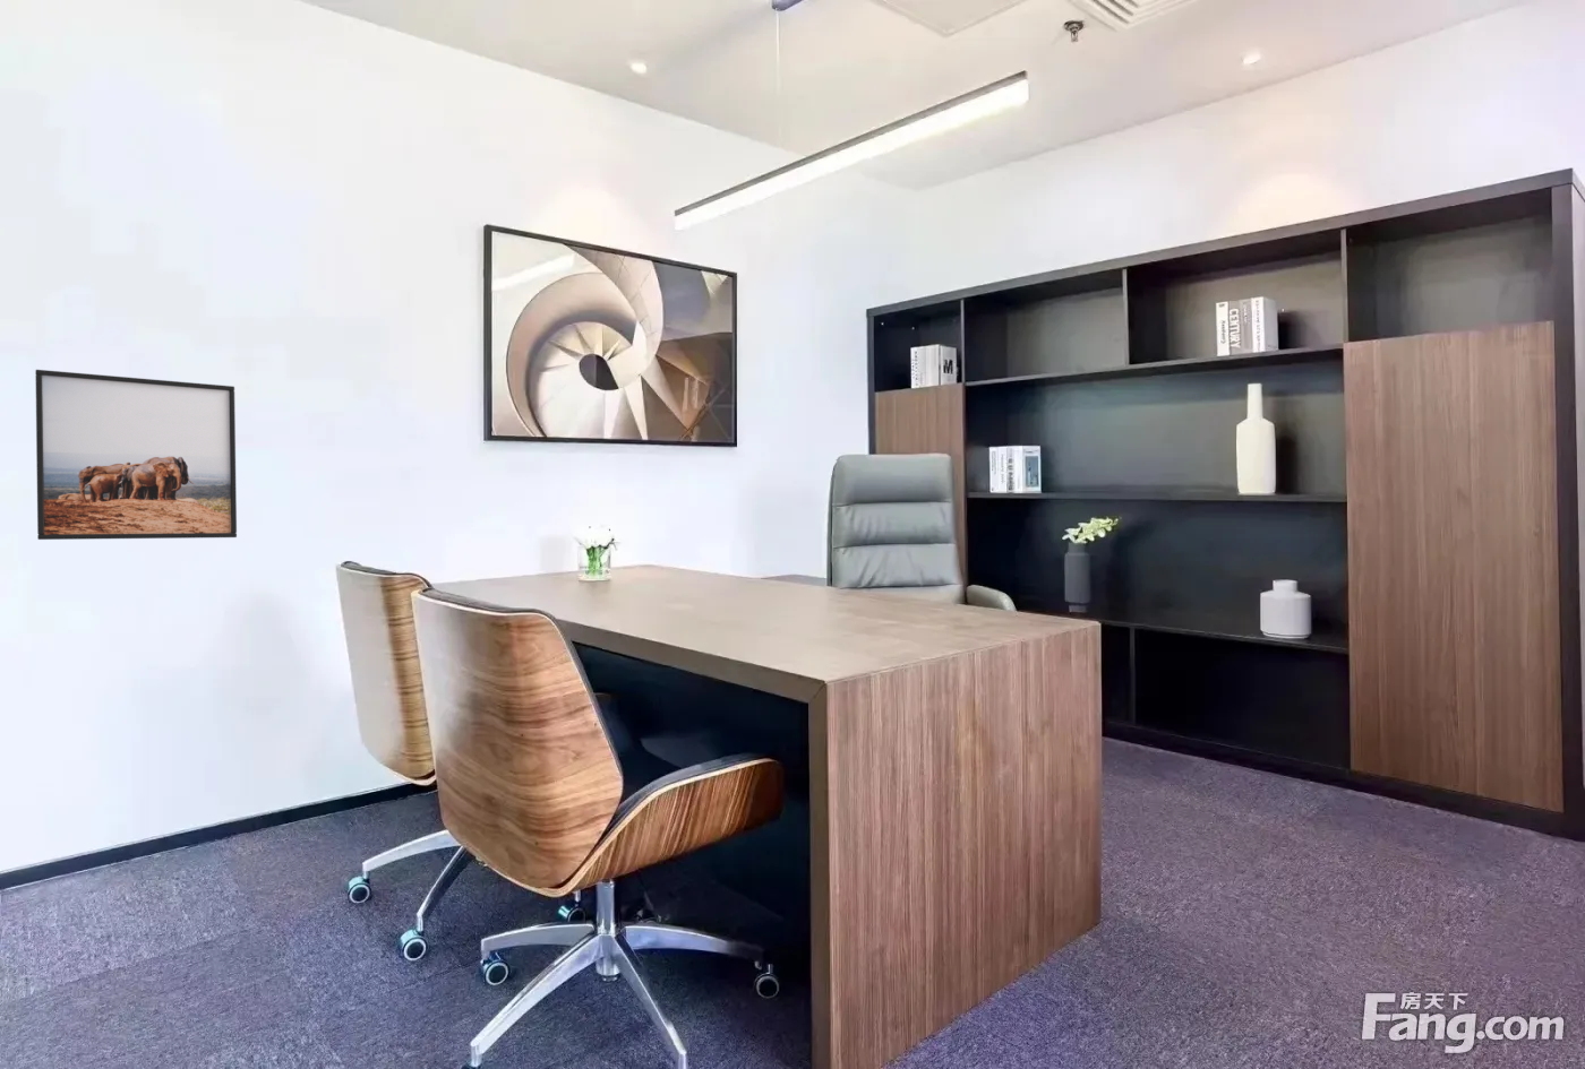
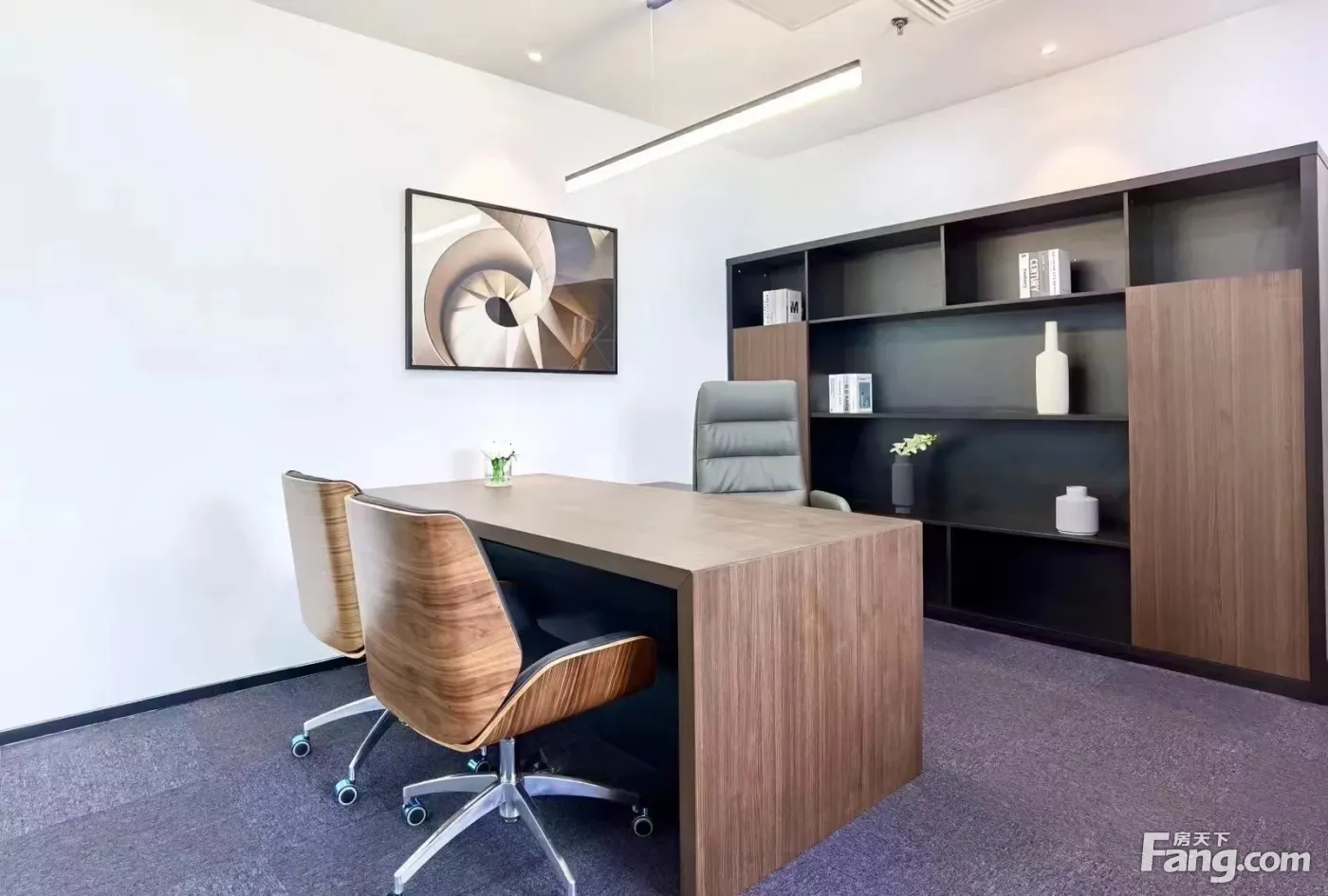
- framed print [33,369,238,540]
